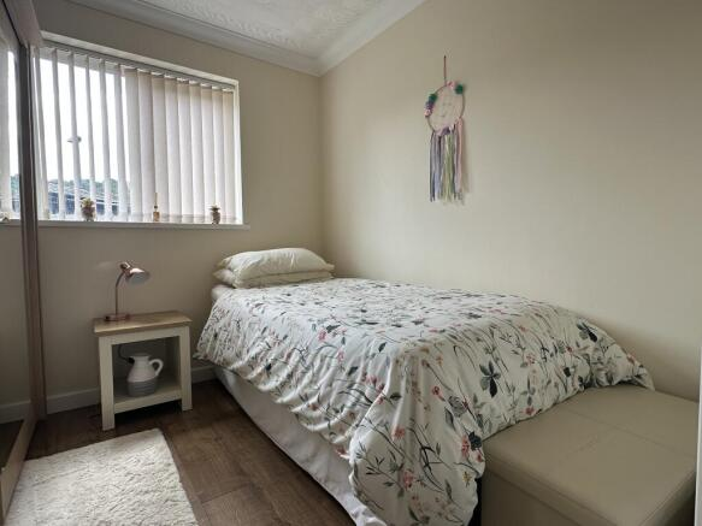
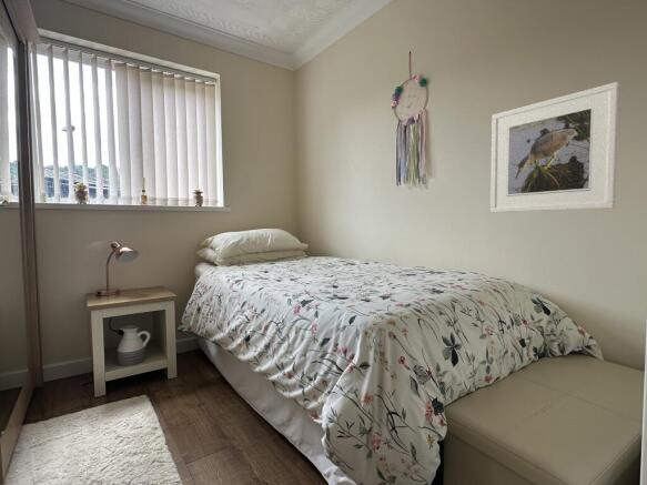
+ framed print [489,81,620,213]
